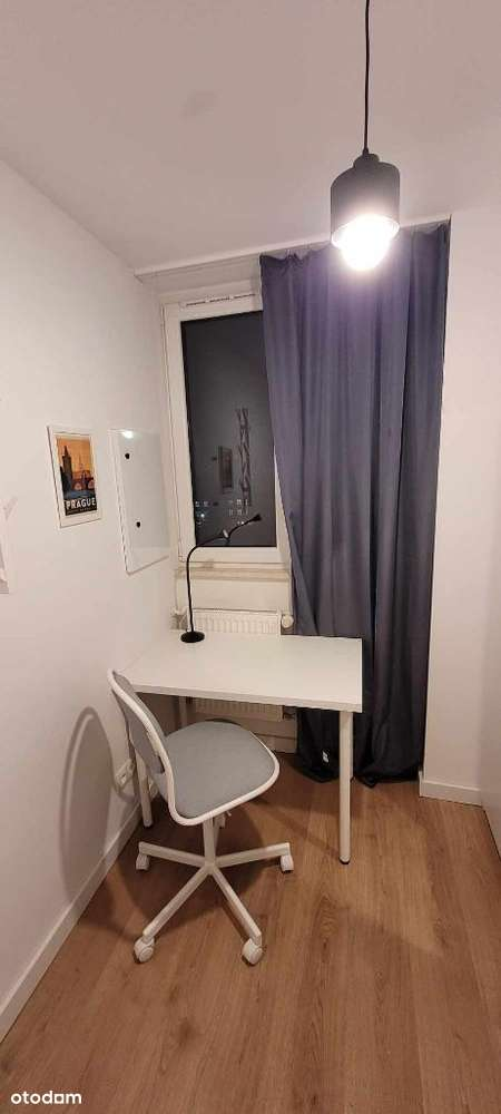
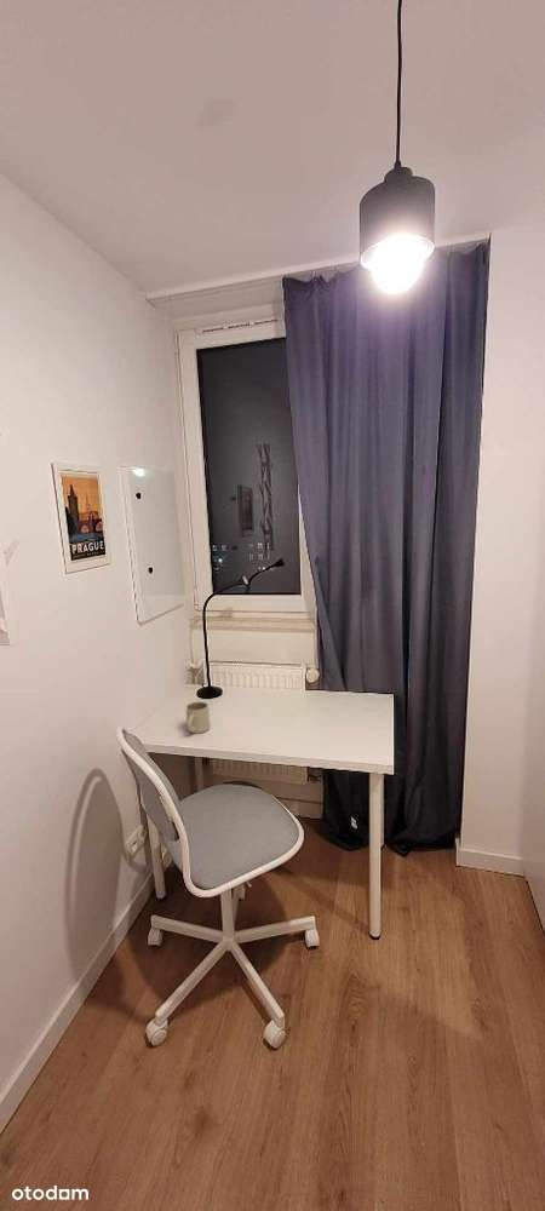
+ mug [185,700,211,734]
